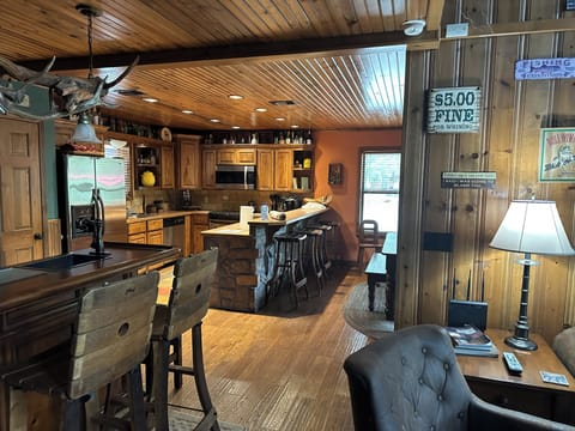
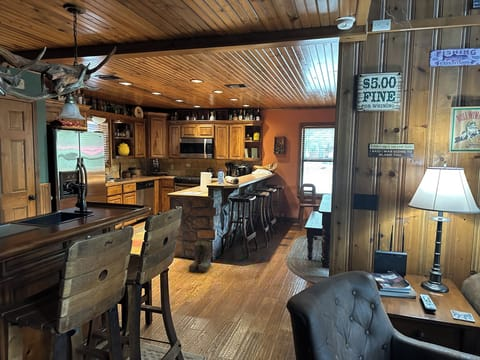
+ boots [188,241,213,273]
